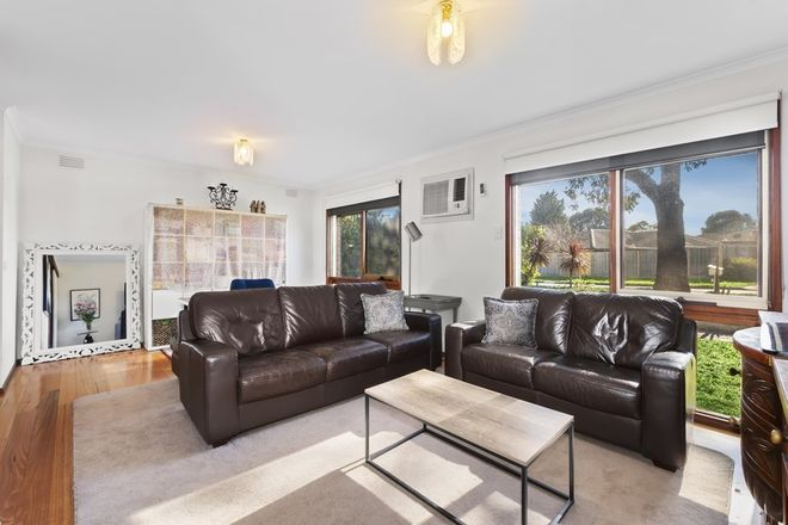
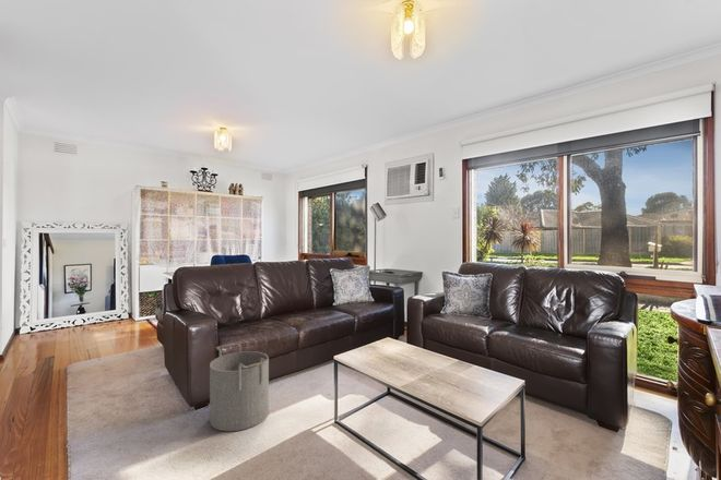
+ bucket [209,343,270,432]
